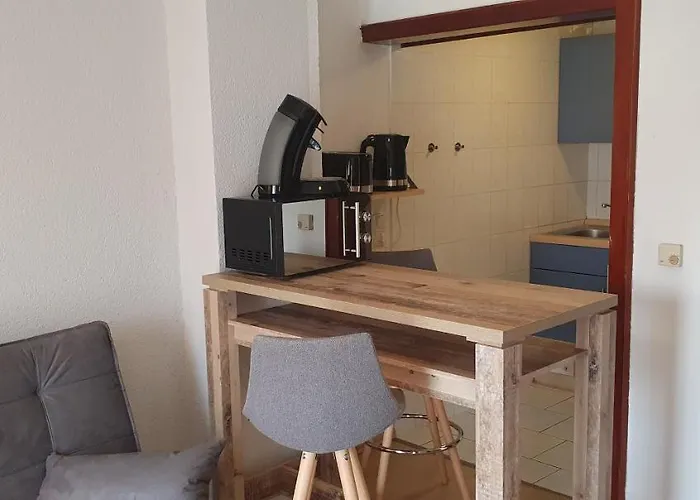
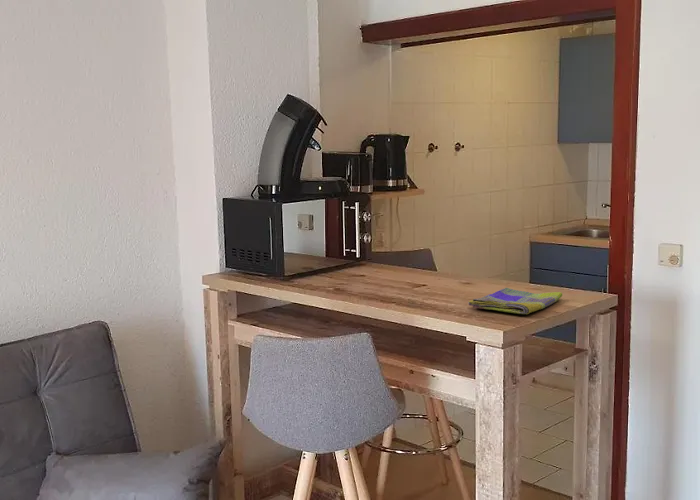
+ dish towel [467,287,563,315]
